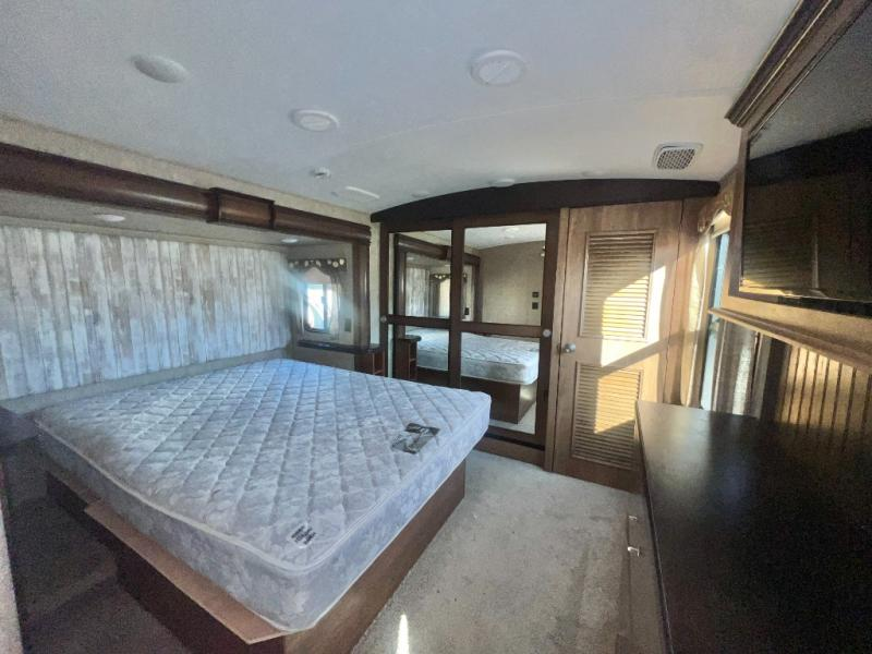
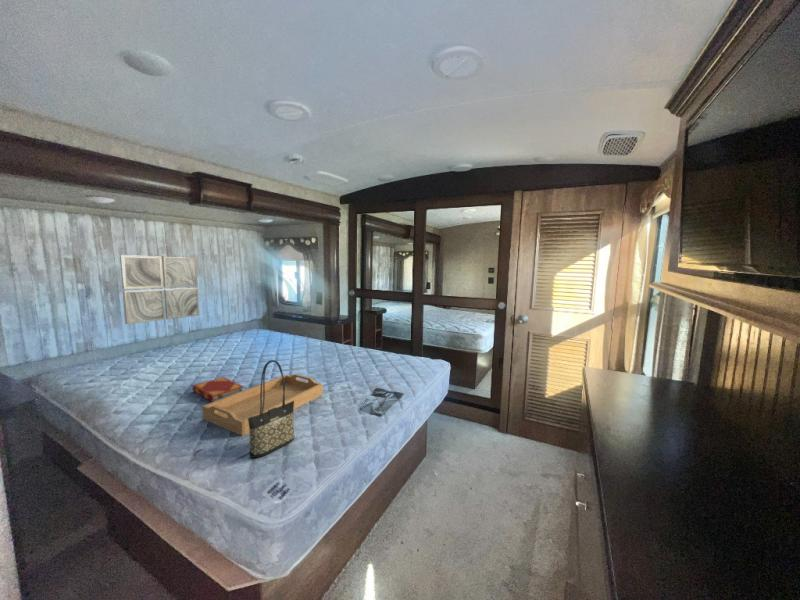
+ wall art [119,254,200,325]
+ hardback book [191,376,245,403]
+ serving tray [201,373,324,437]
+ tote bag [248,359,295,459]
